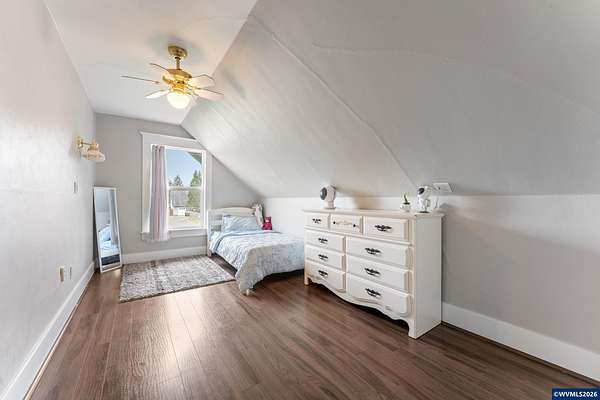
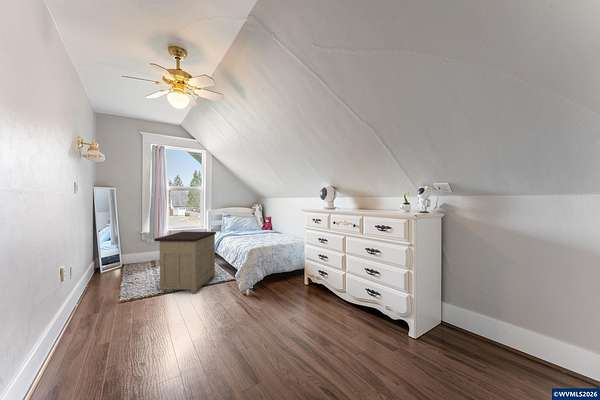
+ nightstand [153,231,217,295]
